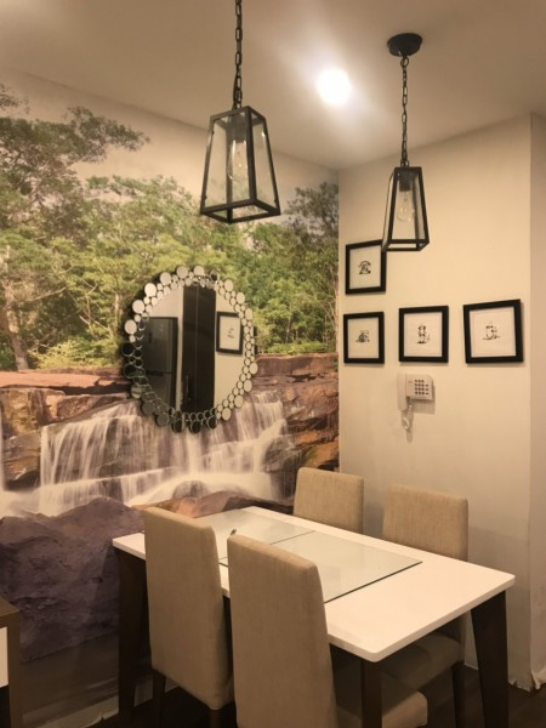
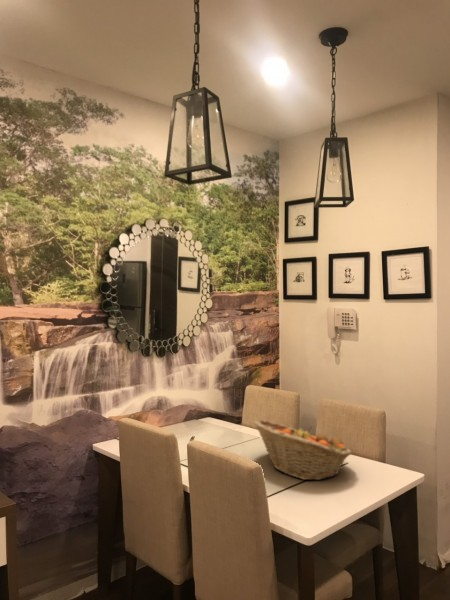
+ fruit basket [253,419,353,481]
